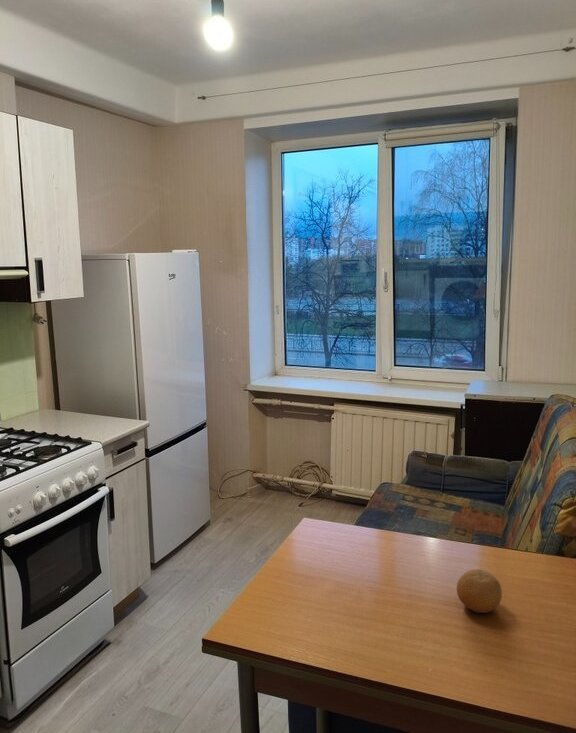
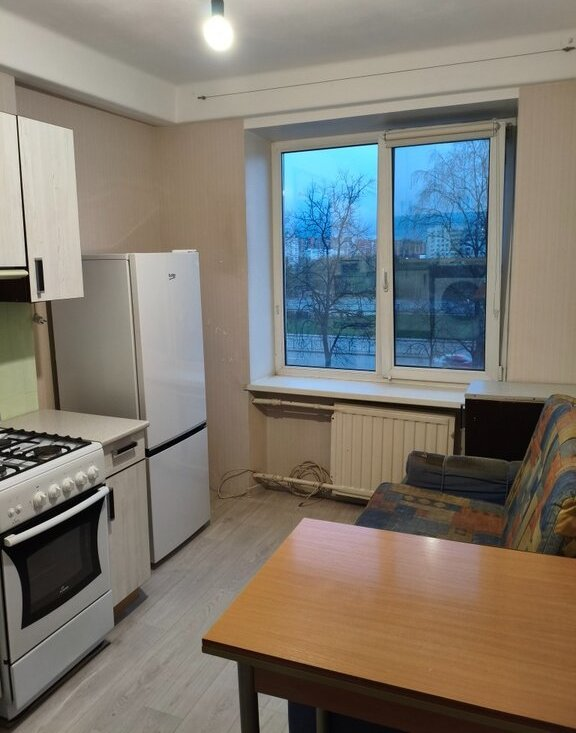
- fruit [456,568,503,614]
